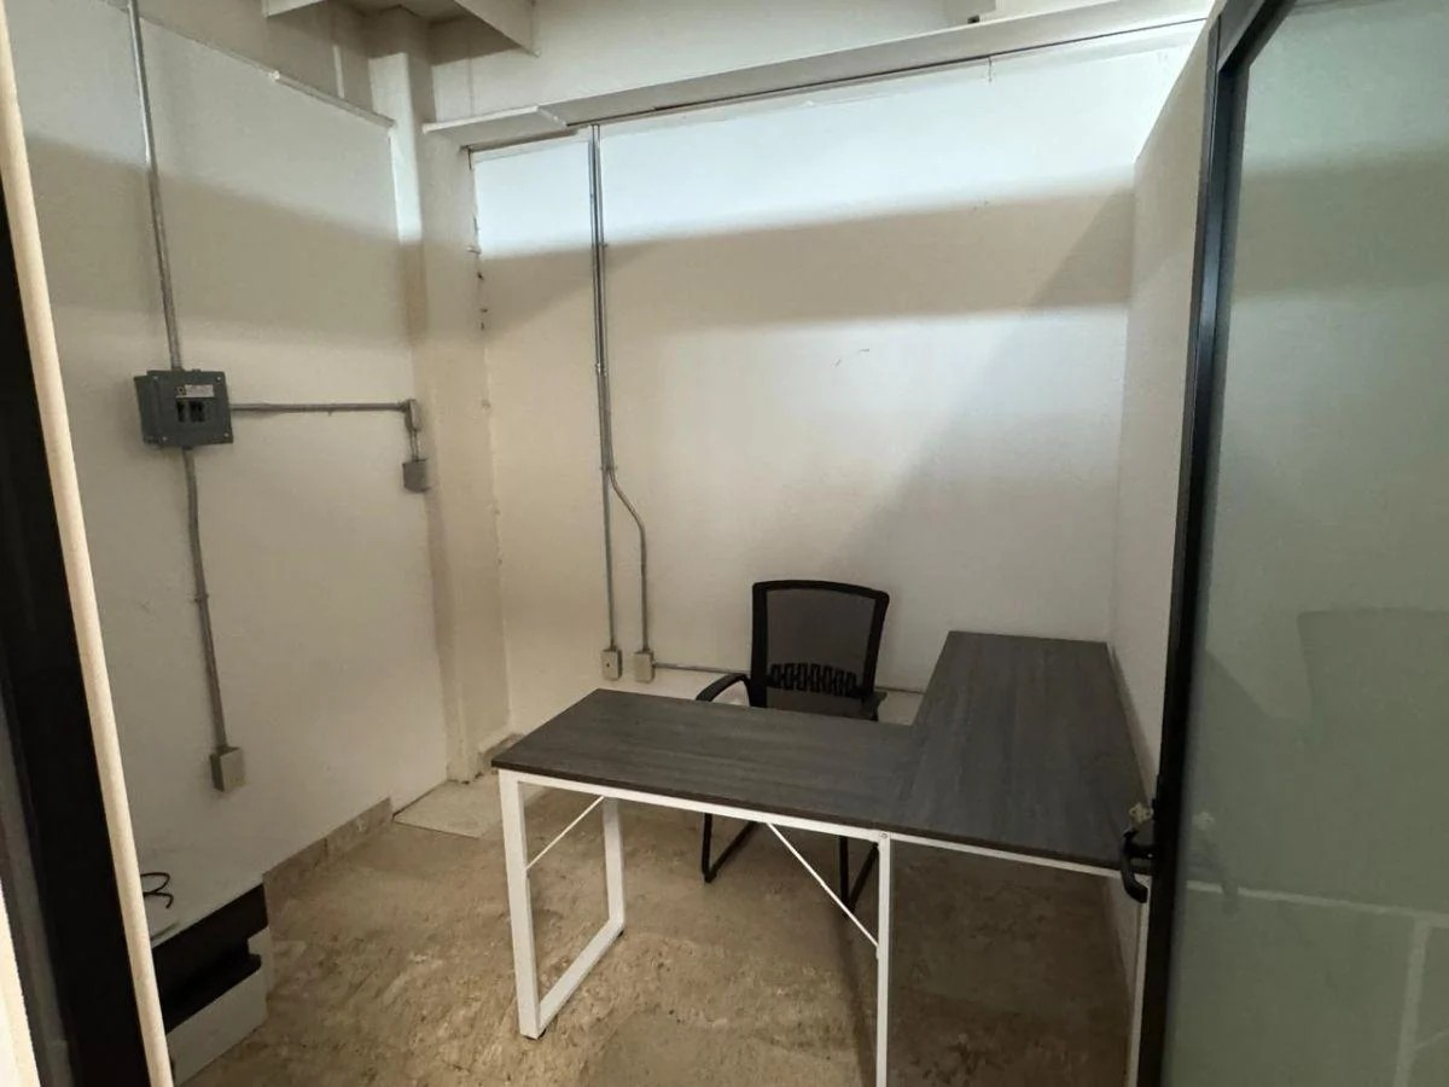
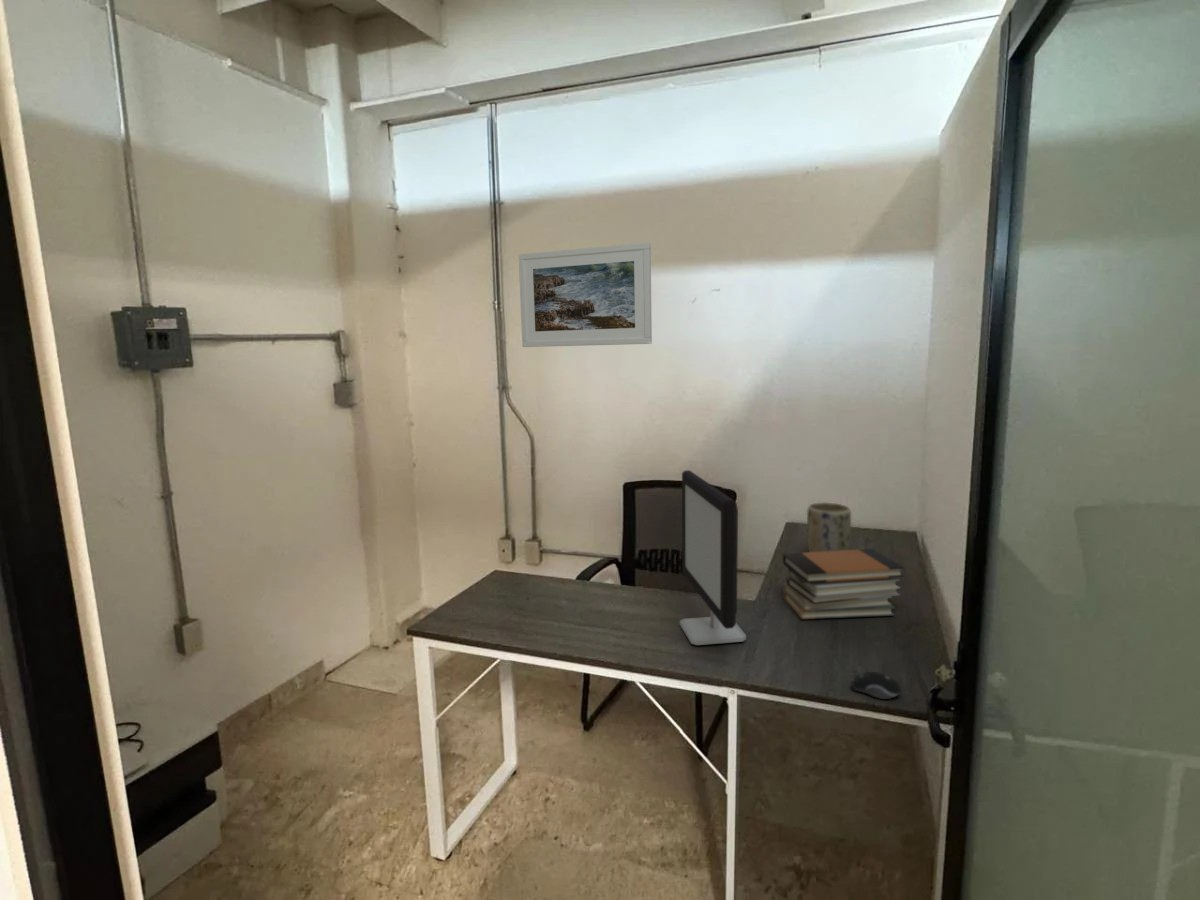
+ book stack [782,548,906,620]
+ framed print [518,242,653,348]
+ computer monitor [679,469,747,646]
+ computer mouse [851,671,902,700]
+ plant pot [806,501,852,552]
